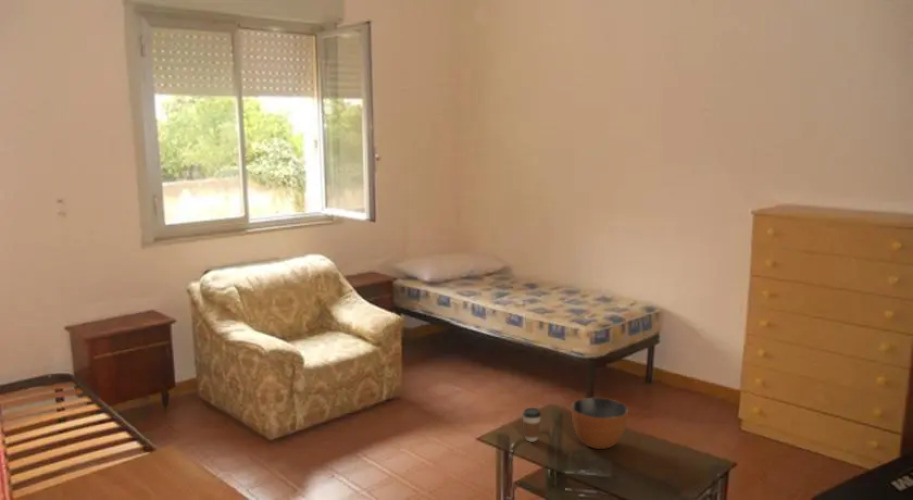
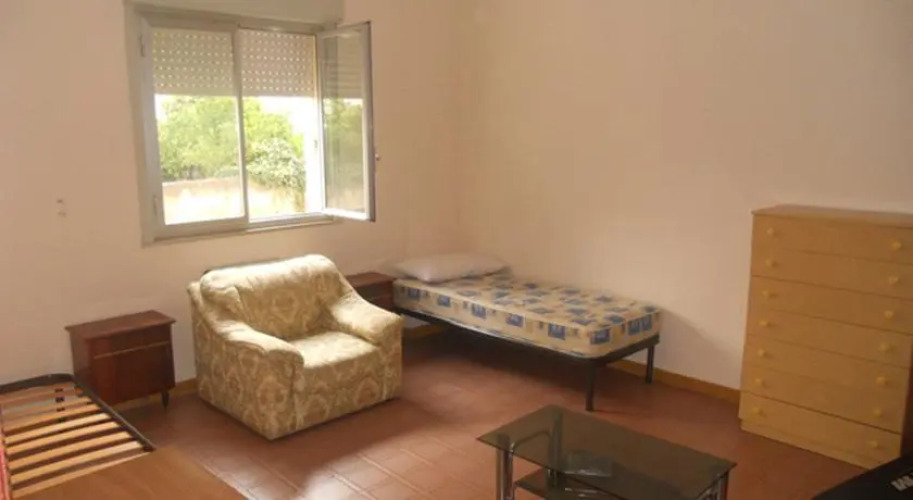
- bowl [571,397,629,450]
- coffee cup [522,407,542,443]
